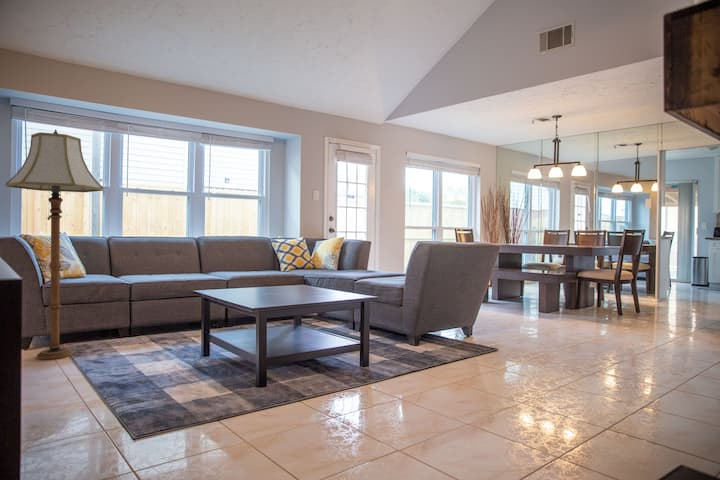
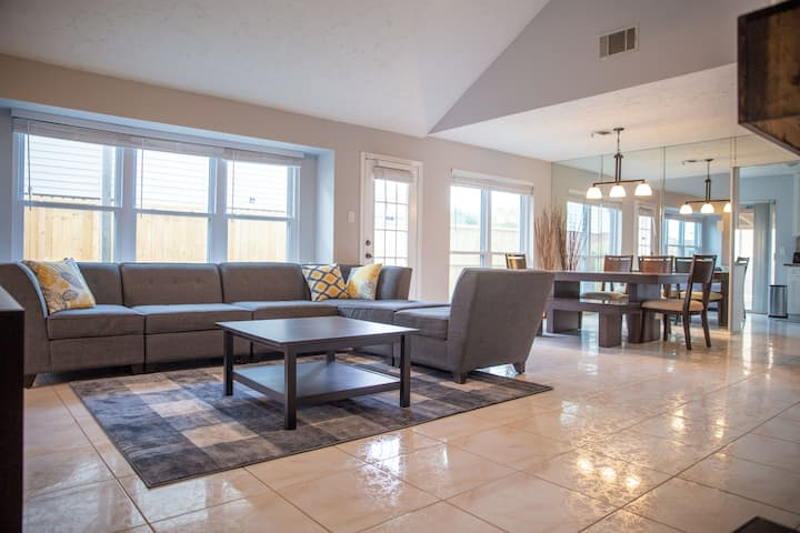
- floor lamp [5,129,104,360]
